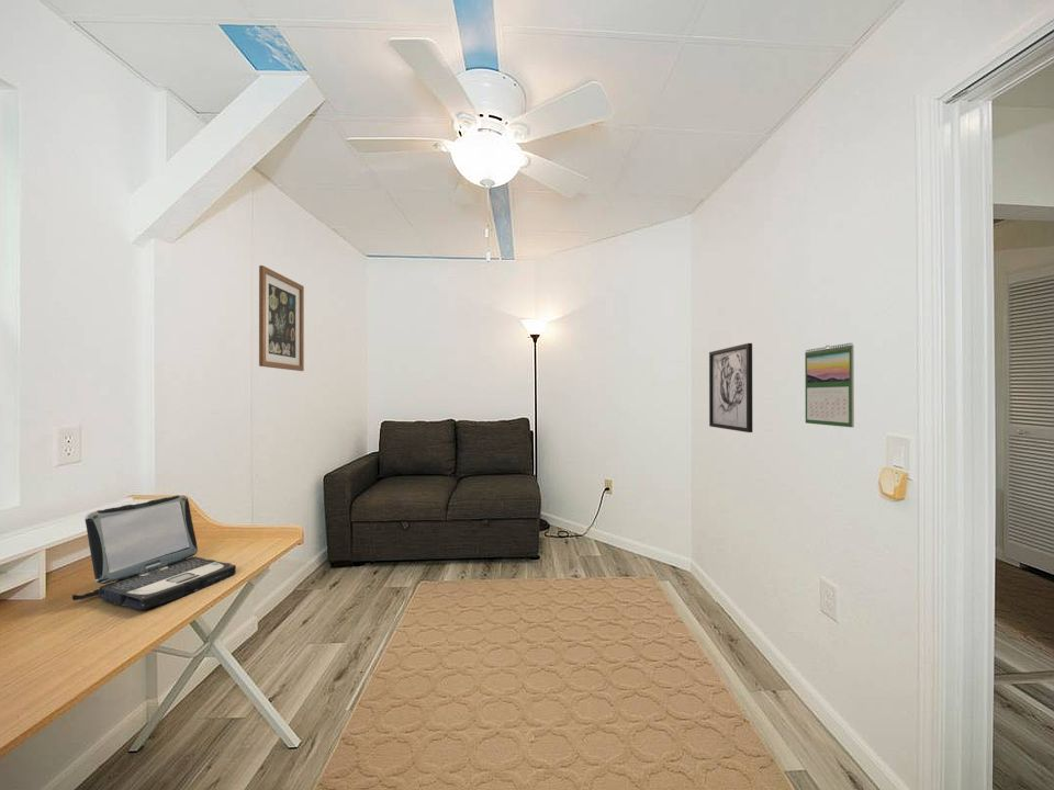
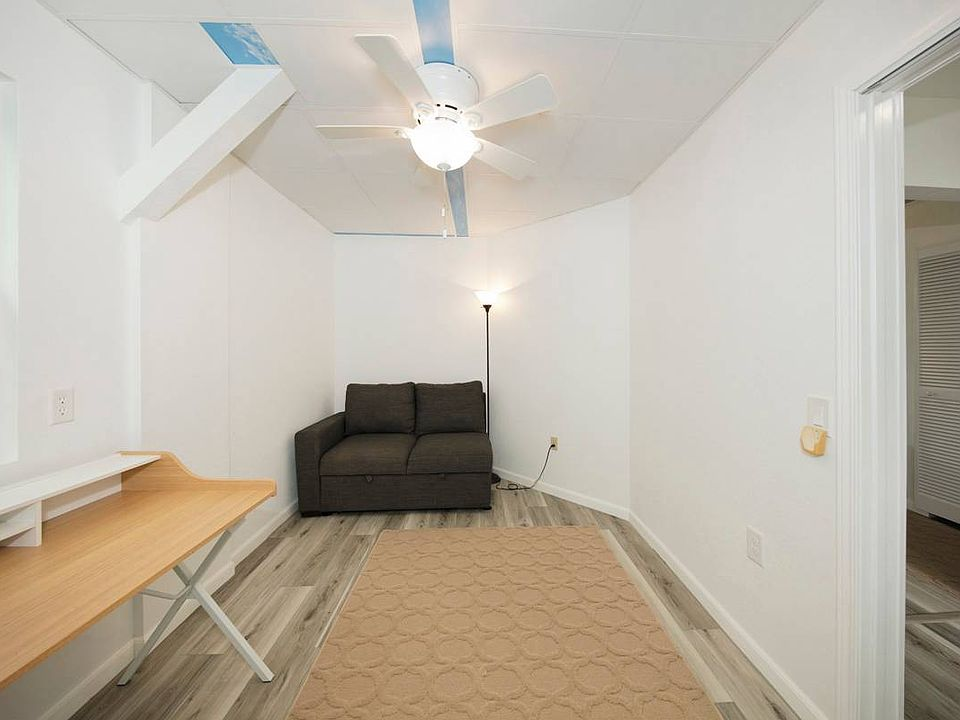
- wall art [258,264,305,372]
- laptop [71,494,237,611]
- calendar [804,342,855,428]
- wall art [708,342,753,433]
